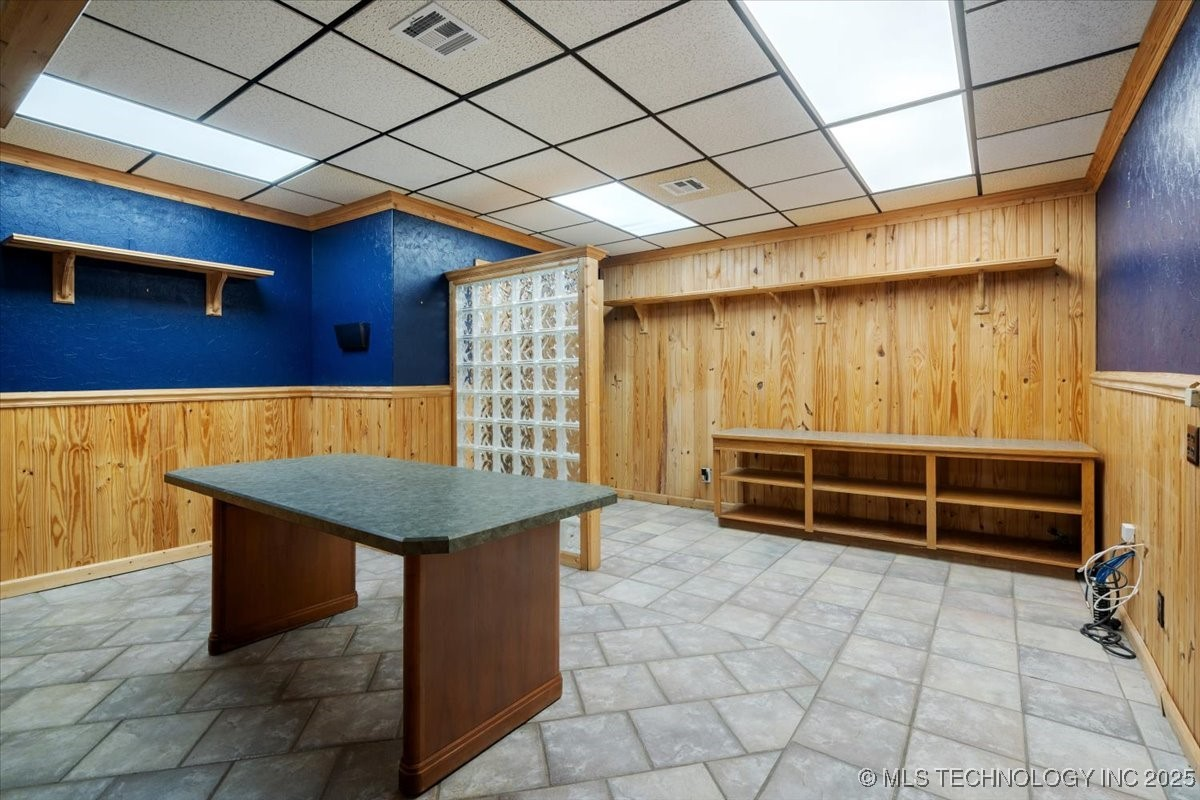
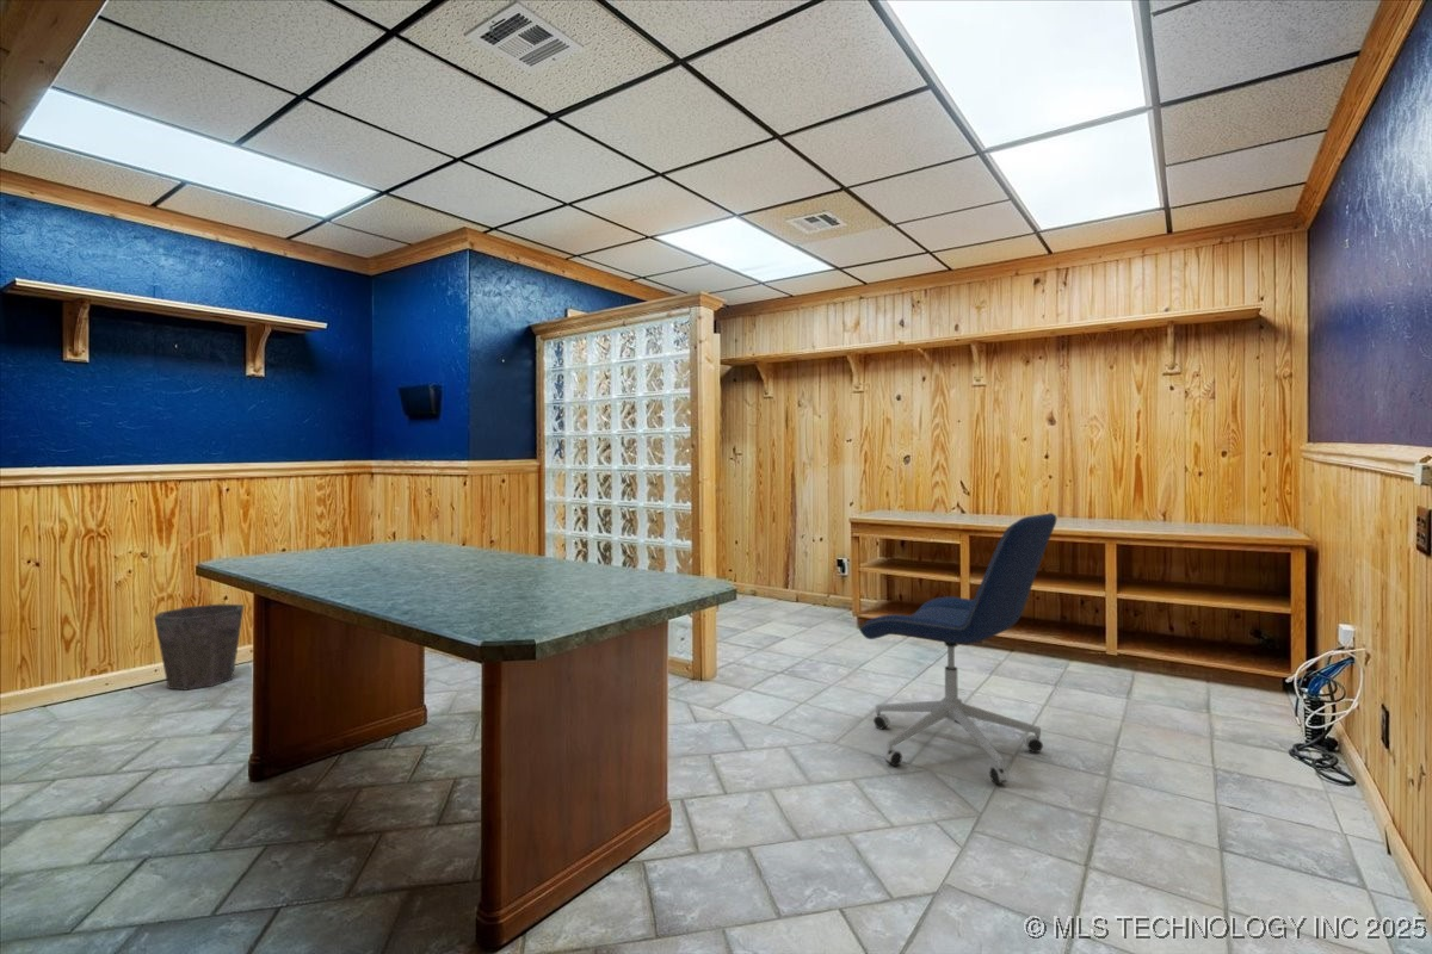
+ waste bin [153,603,245,692]
+ office chair [858,512,1057,785]
